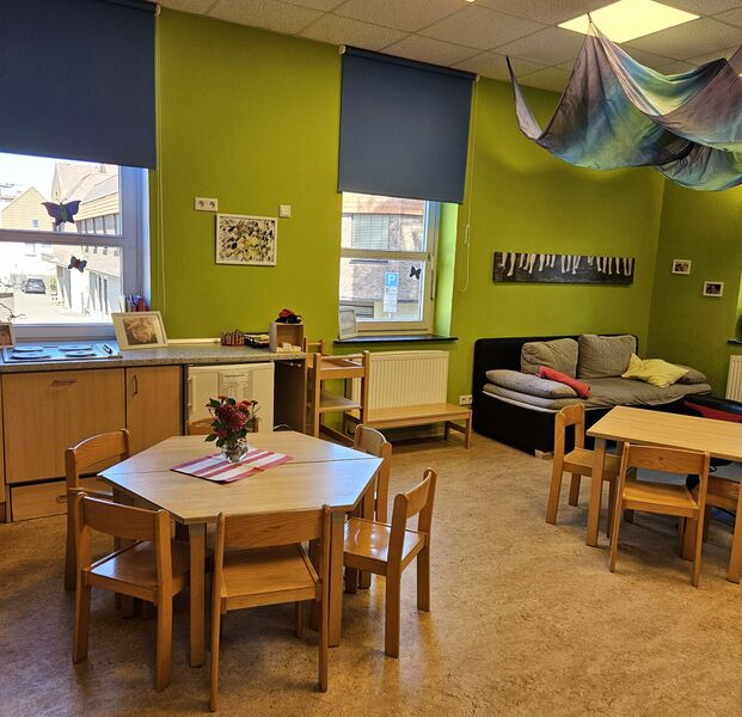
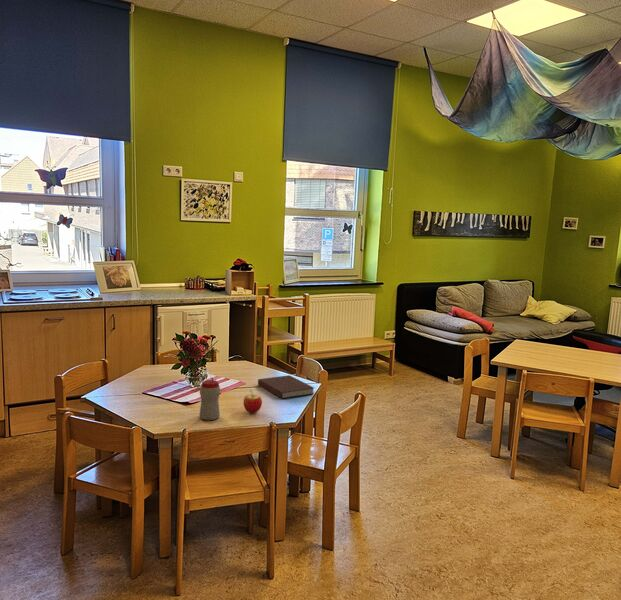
+ sippy cup [198,376,221,421]
+ apple [242,389,263,414]
+ notebook [257,374,315,400]
